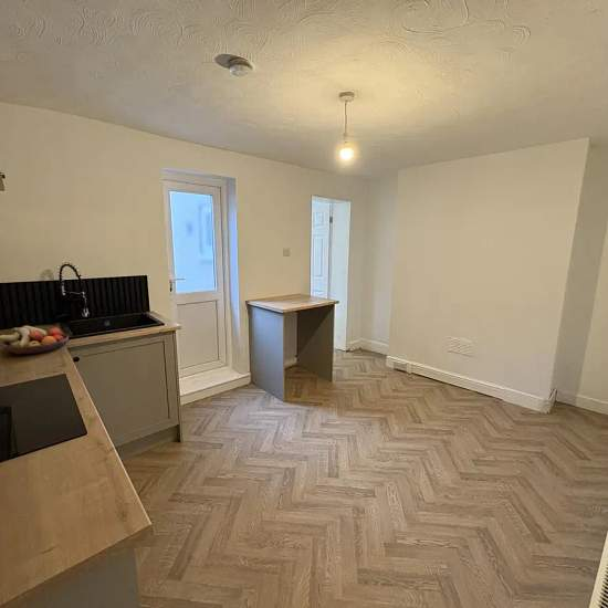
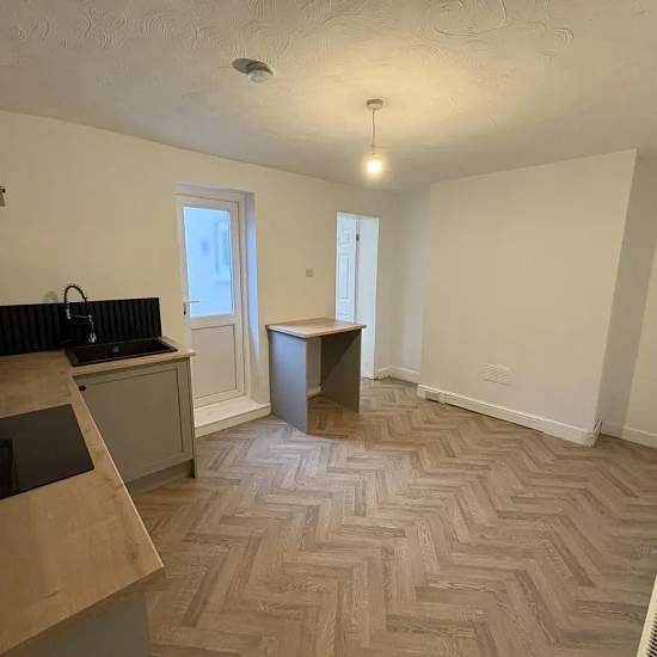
- fruit bowl [0,325,70,355]
